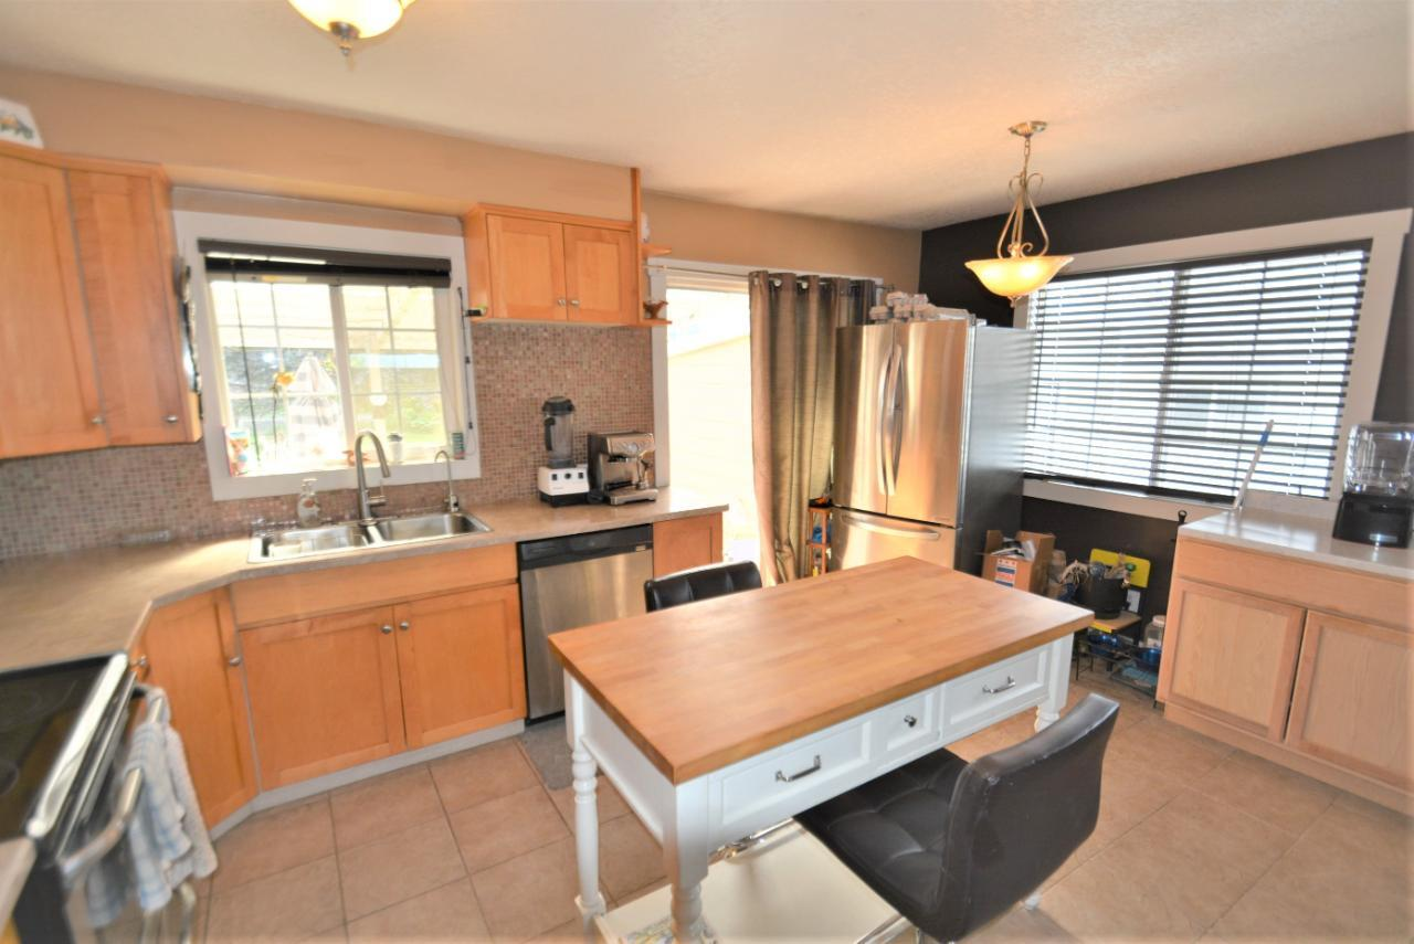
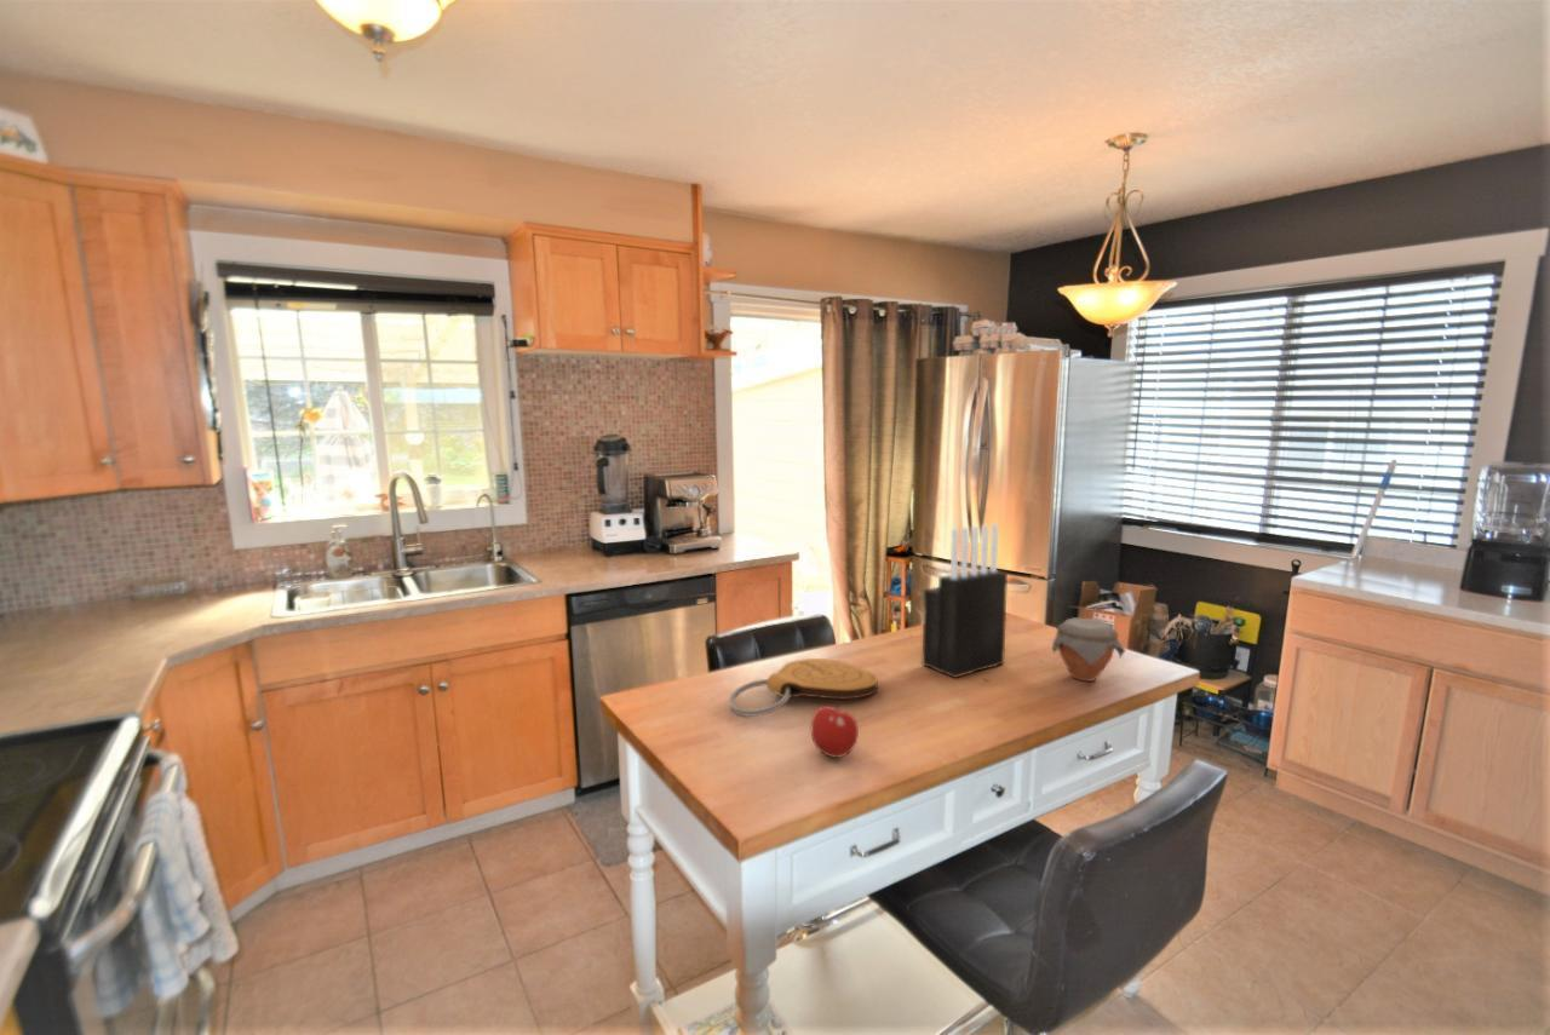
+ key chain [728,657,879,718]
+ fruit [810,700,860,759]
+ knife block [922,523,1009,679]
+ jar [1051,616,1126,683]
